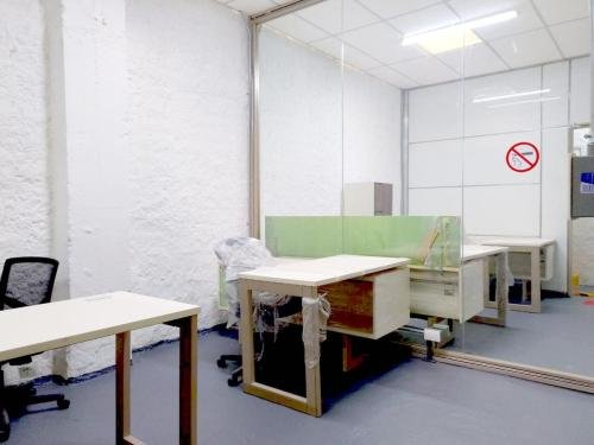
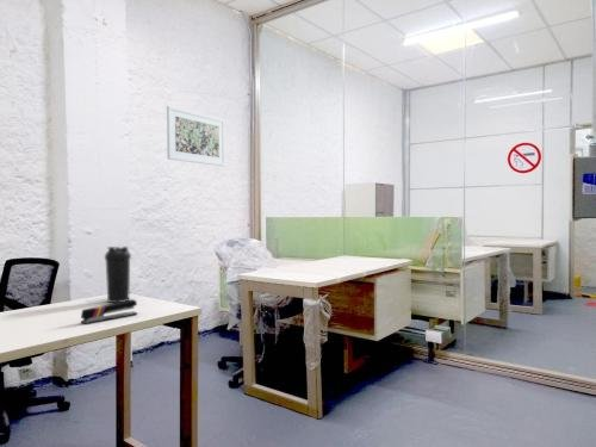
+ water bottle [104,246,132,304]
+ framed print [166,105,226,167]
+ stapler [80,298,138,325]
